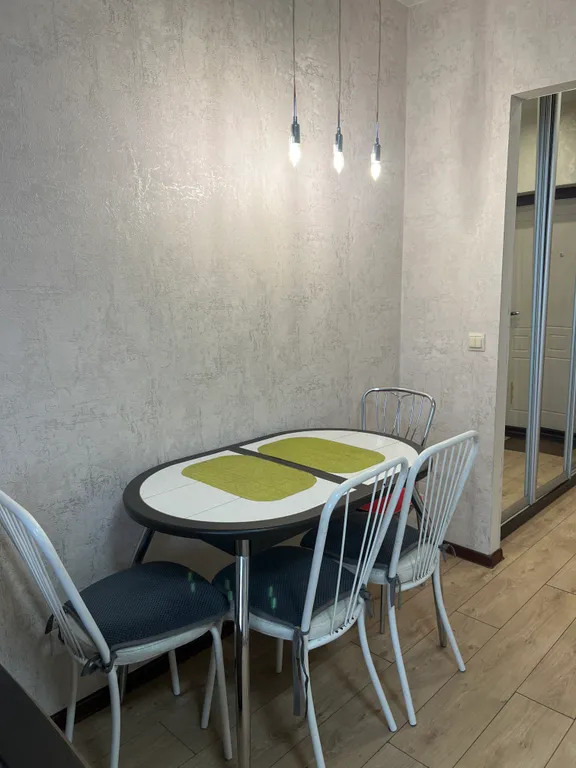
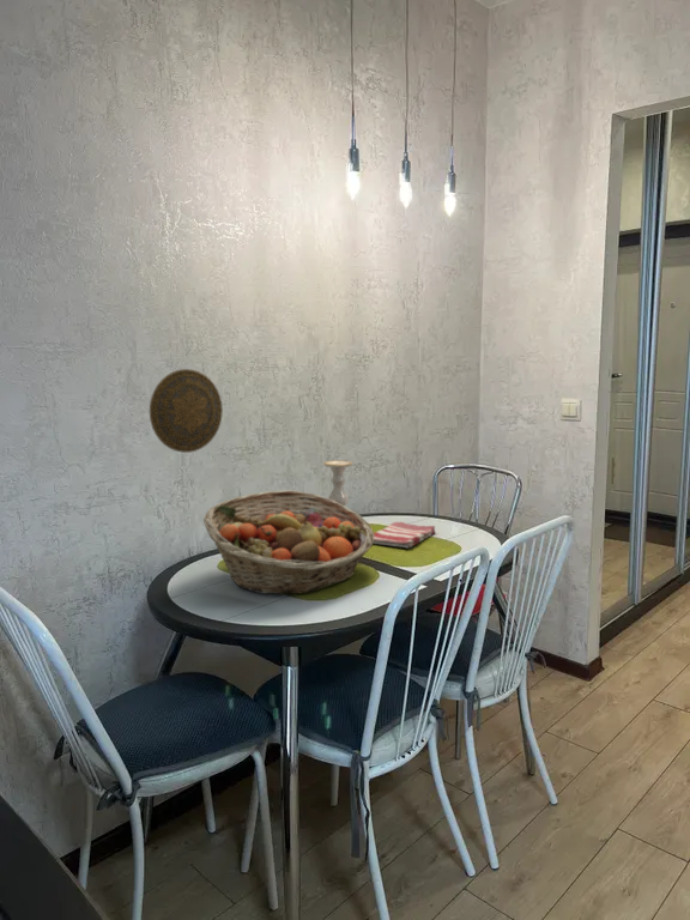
+ dish towel [374,521,436,549]
+ fruit basket [202,490,375,595]
+ candle holder [322,460,353,507]
+ decorative plate [149,368,224,454]
